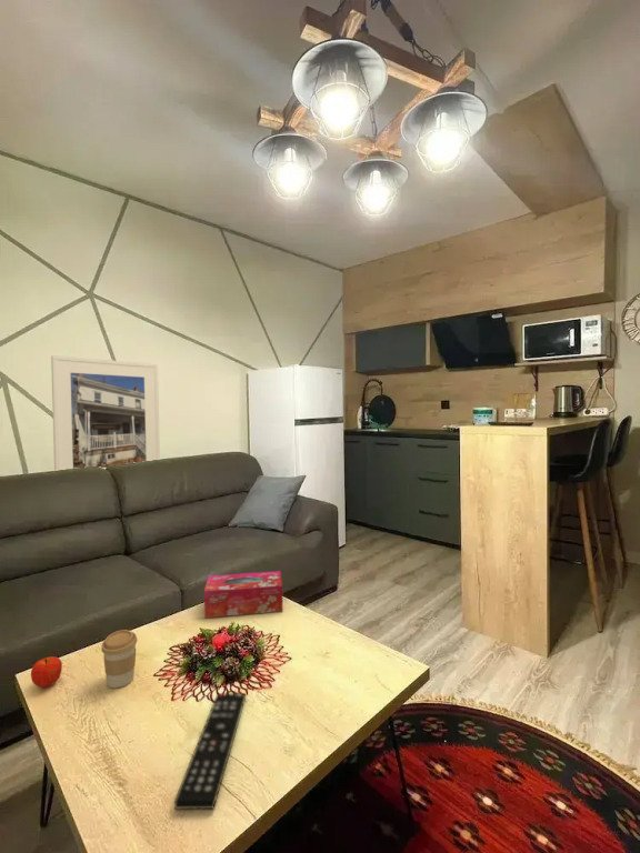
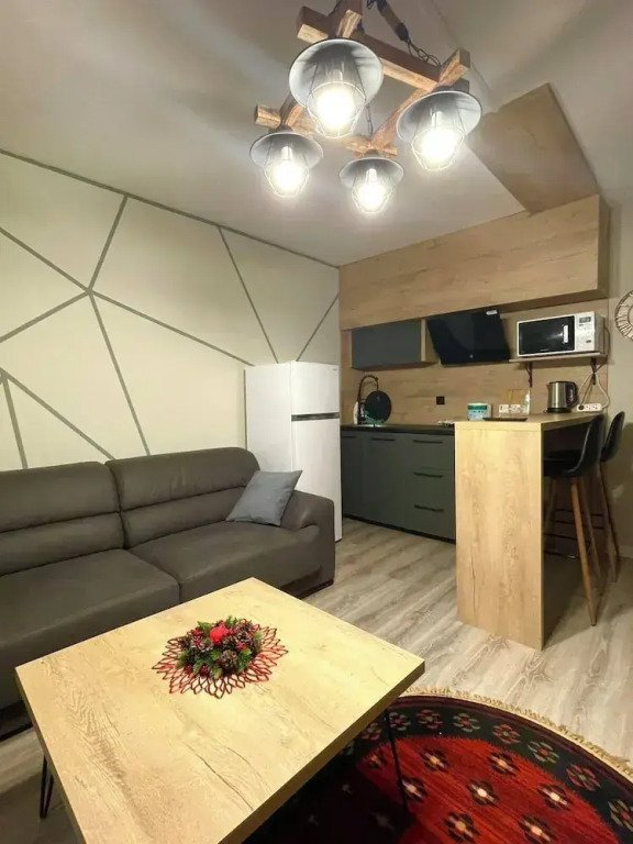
- coffee cup [100,629,138,689]
- fruit [30,655,63,689]
- tissue box [203,570,283,619]
- remote control [173,692,247,810]
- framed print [50,354,161,472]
